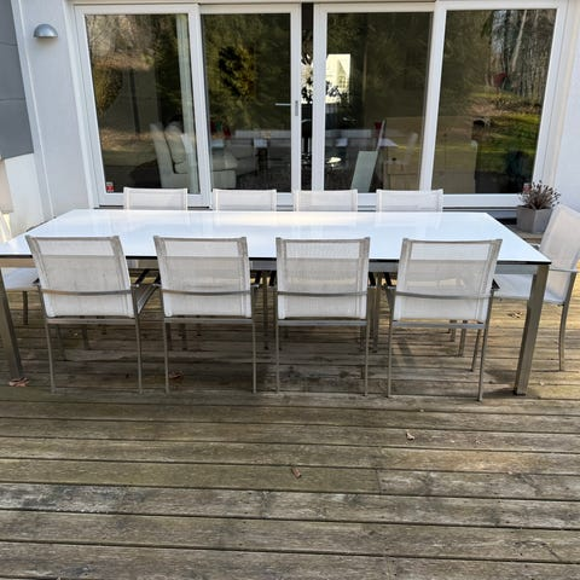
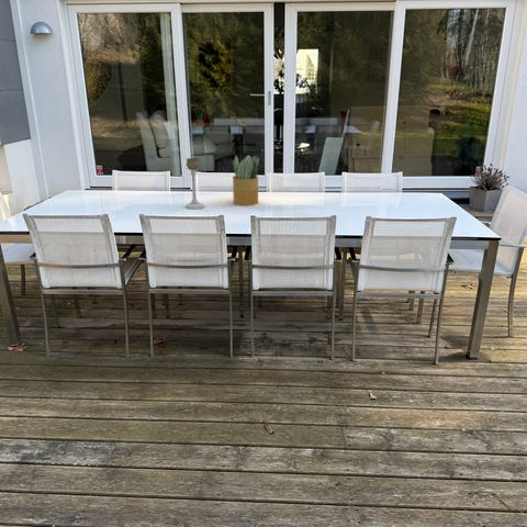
+ candle holder [184,157,205,210]
+ potted plant [232,154,260,206]
